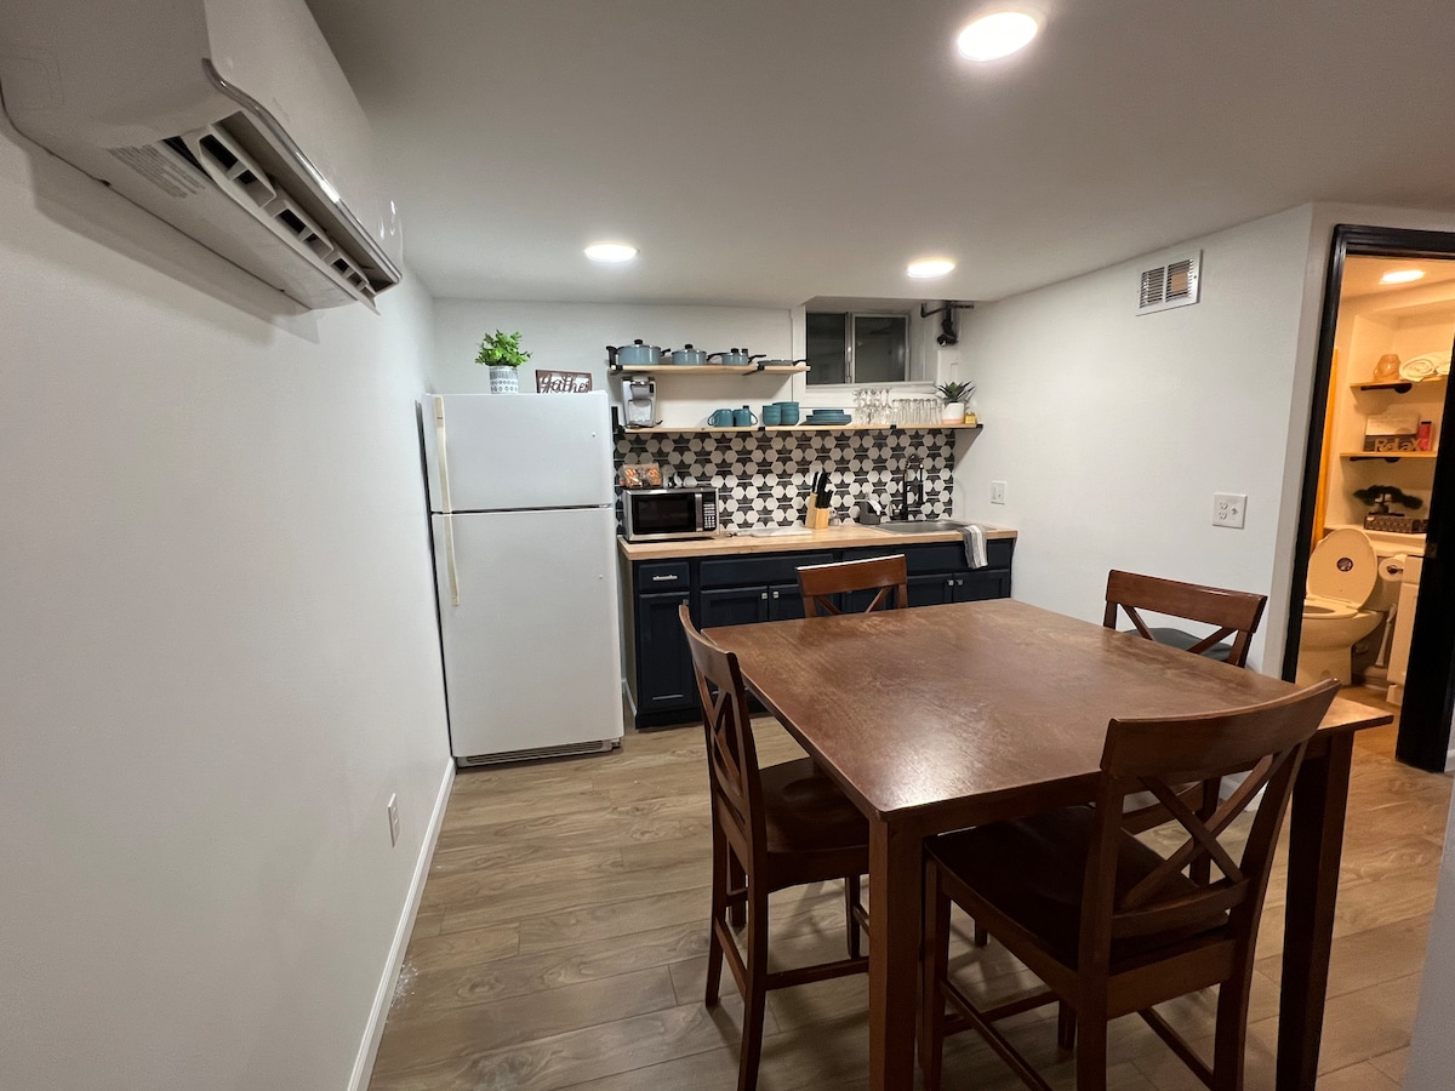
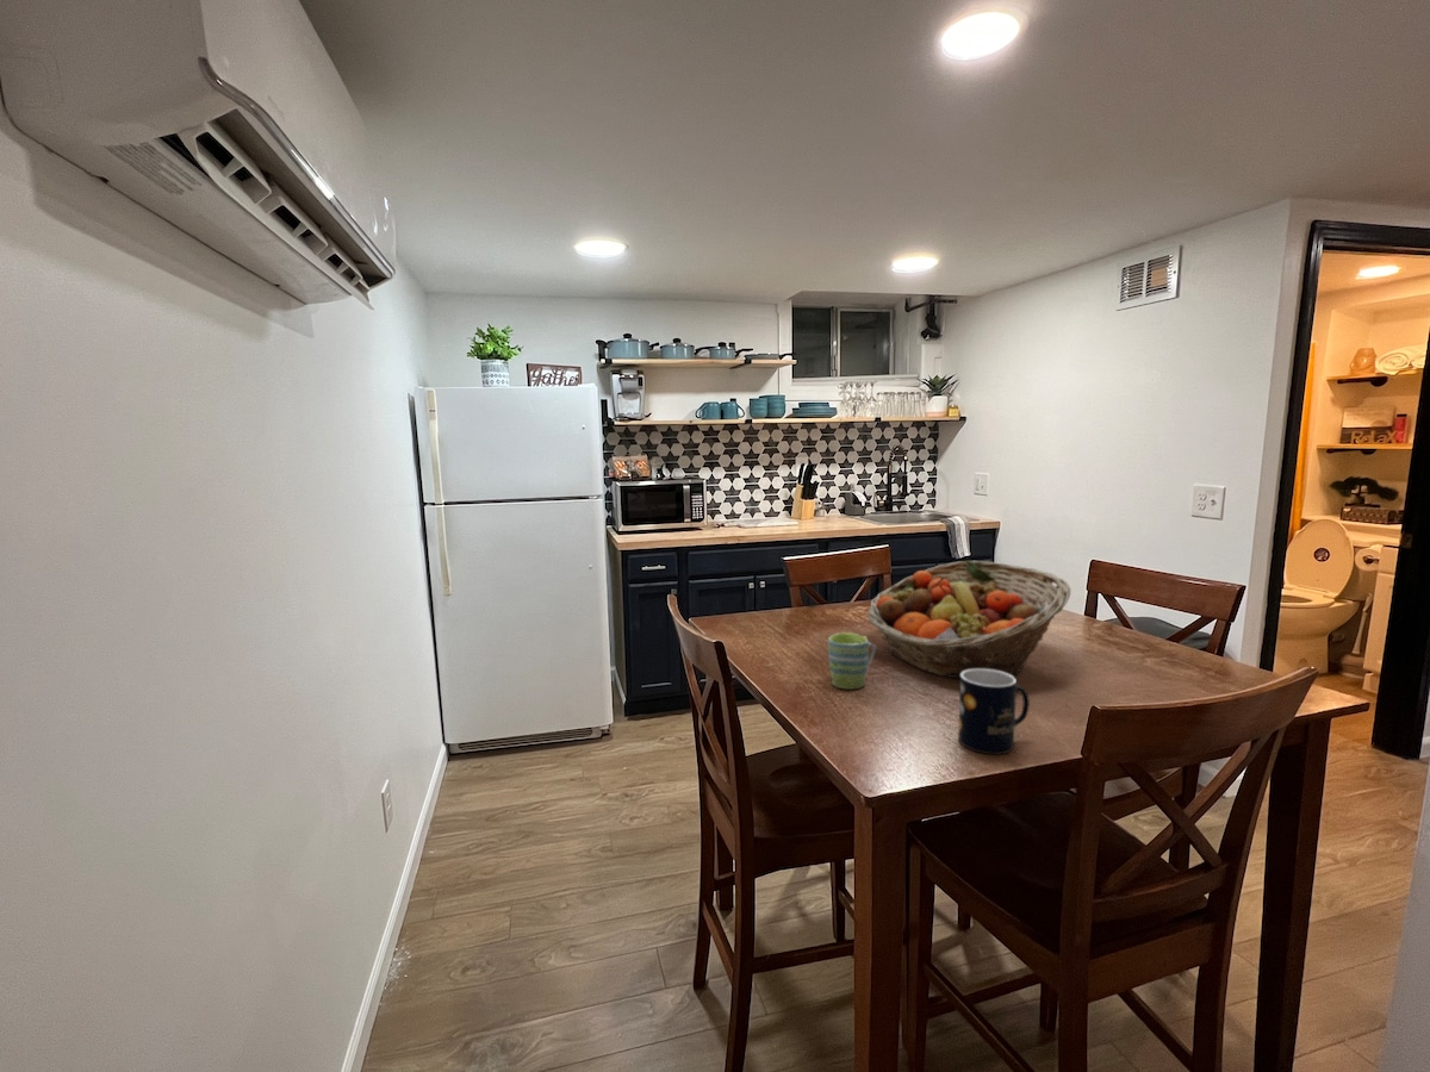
+ mug [827,631,877,691]
+ mug [957,669,1031,755]
+ fruit basket [866,560,1072,679]
